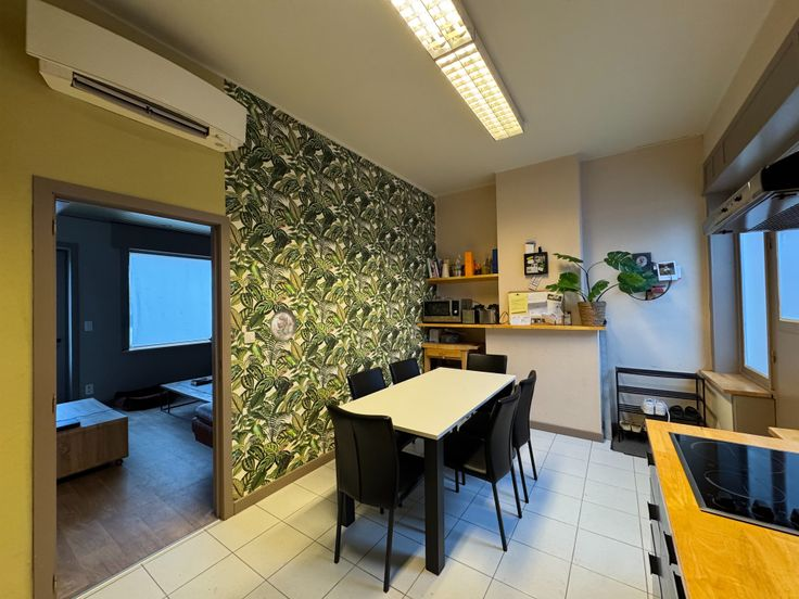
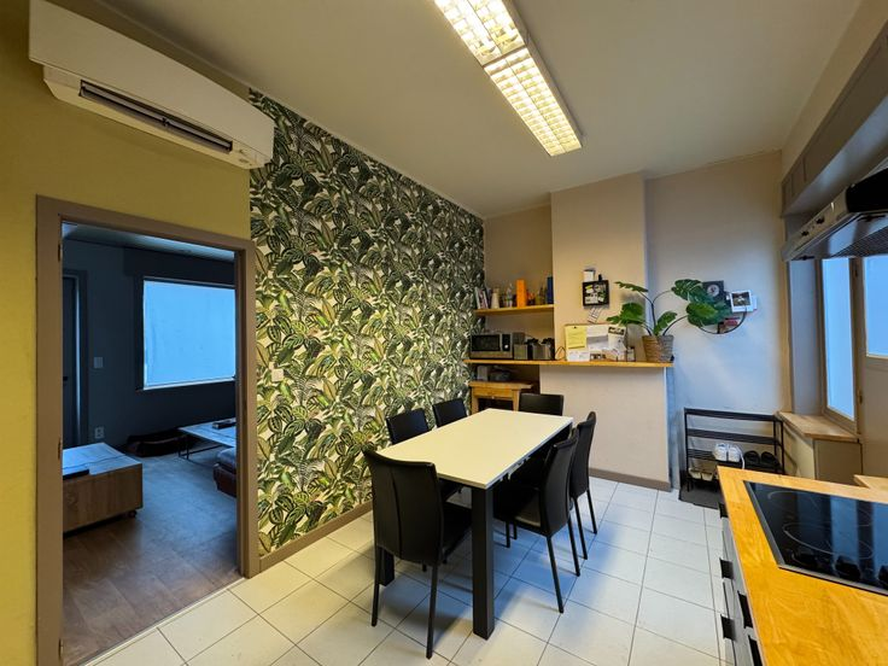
- decorative plate [269,308,299,342]
